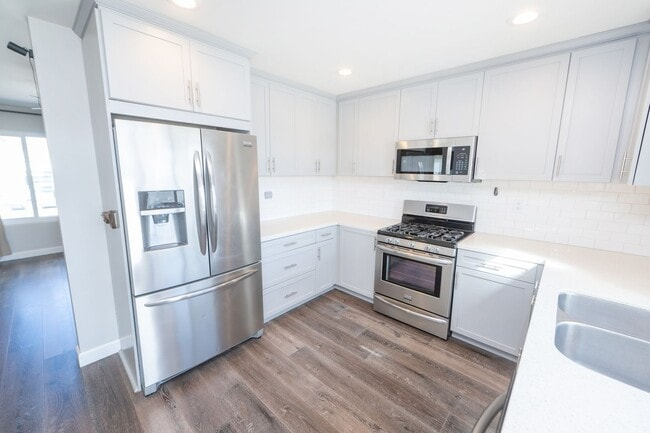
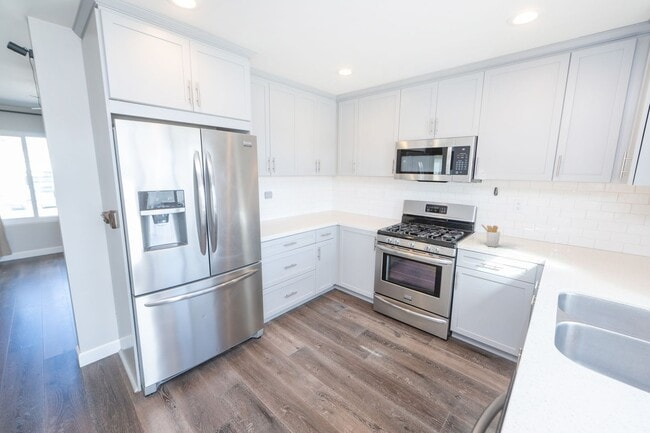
+ utensil holder [481,224,501,248]
